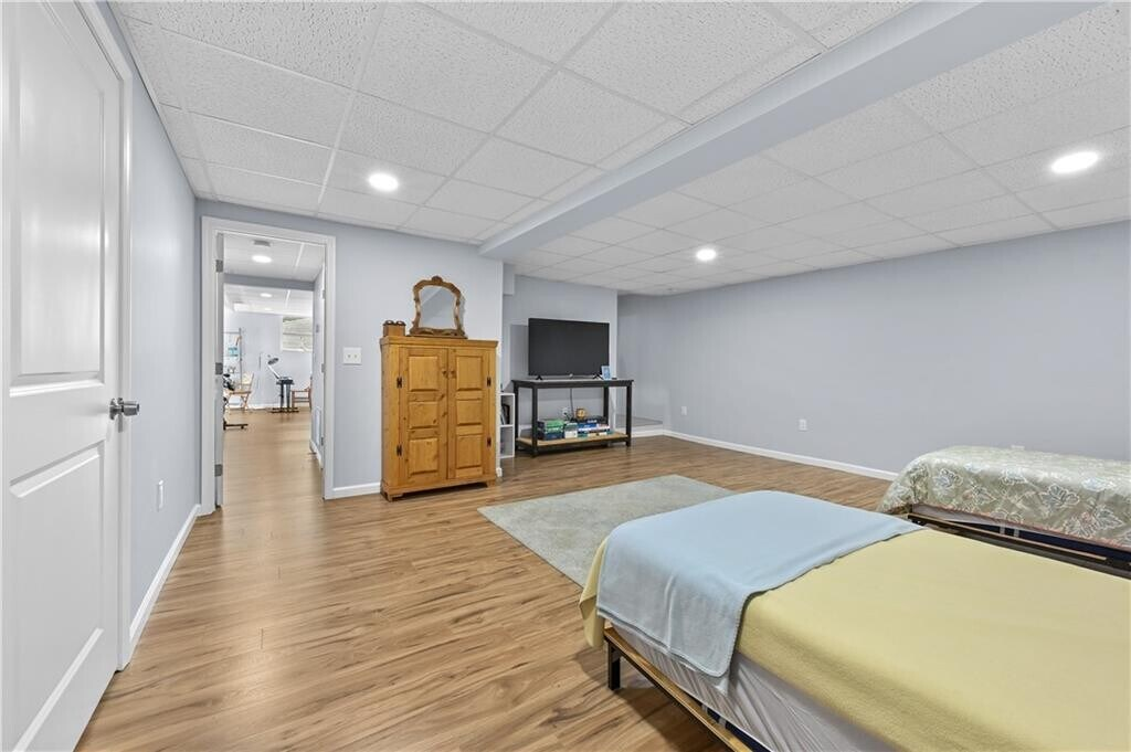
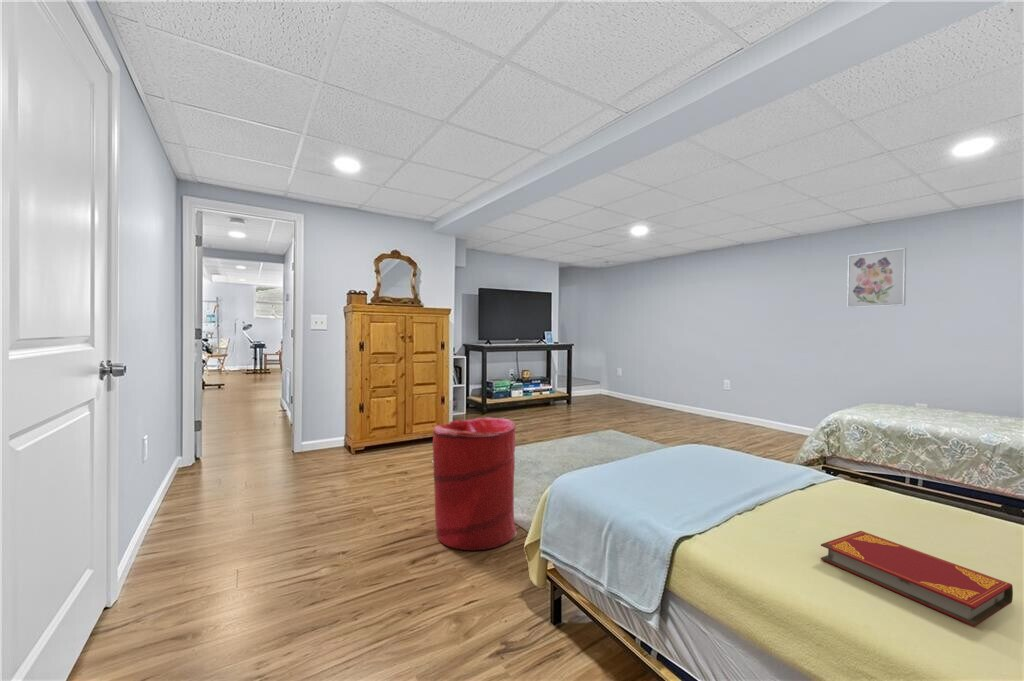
+ wall art [846,247,907,309]
+ hardback book [820,530,1014,627]
+ laundry hamper [432,416,518,551]
